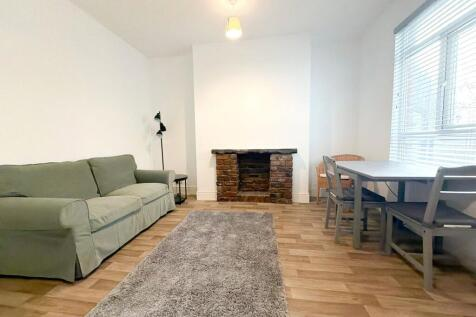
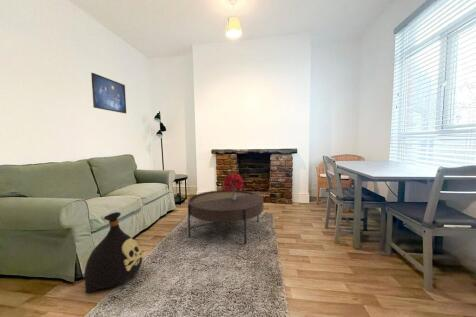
+ coffee table [187,189,264,246]
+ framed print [90,72,127,114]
+ bag [83,211,144,294]
+ bouquet [223,172,245,200]
